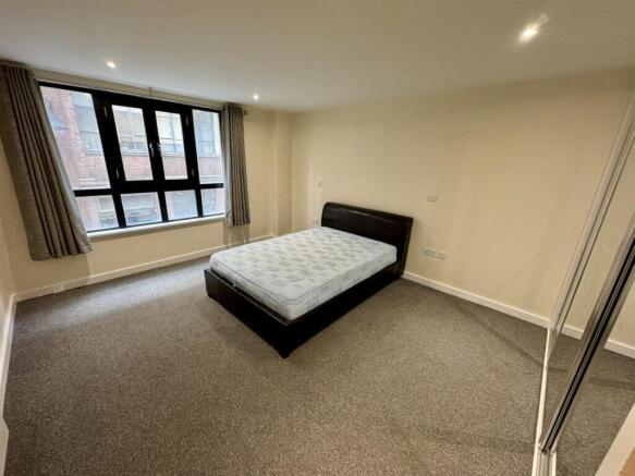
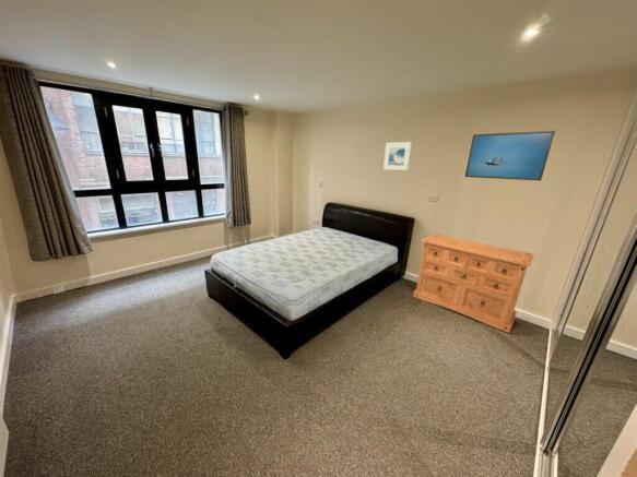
+ dresser [412,232,535,334]
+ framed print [382,141,413,171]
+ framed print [464,130,556,182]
